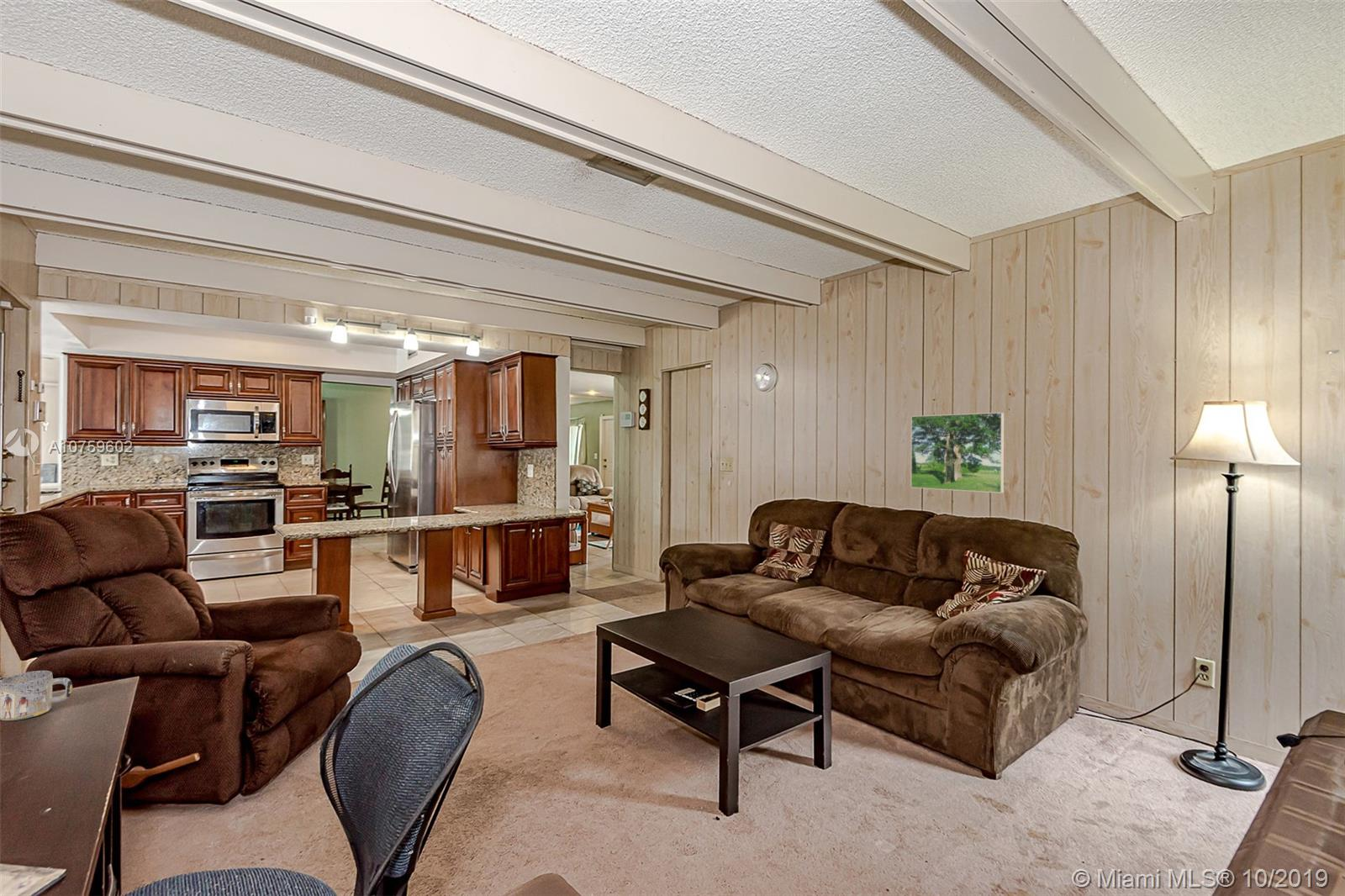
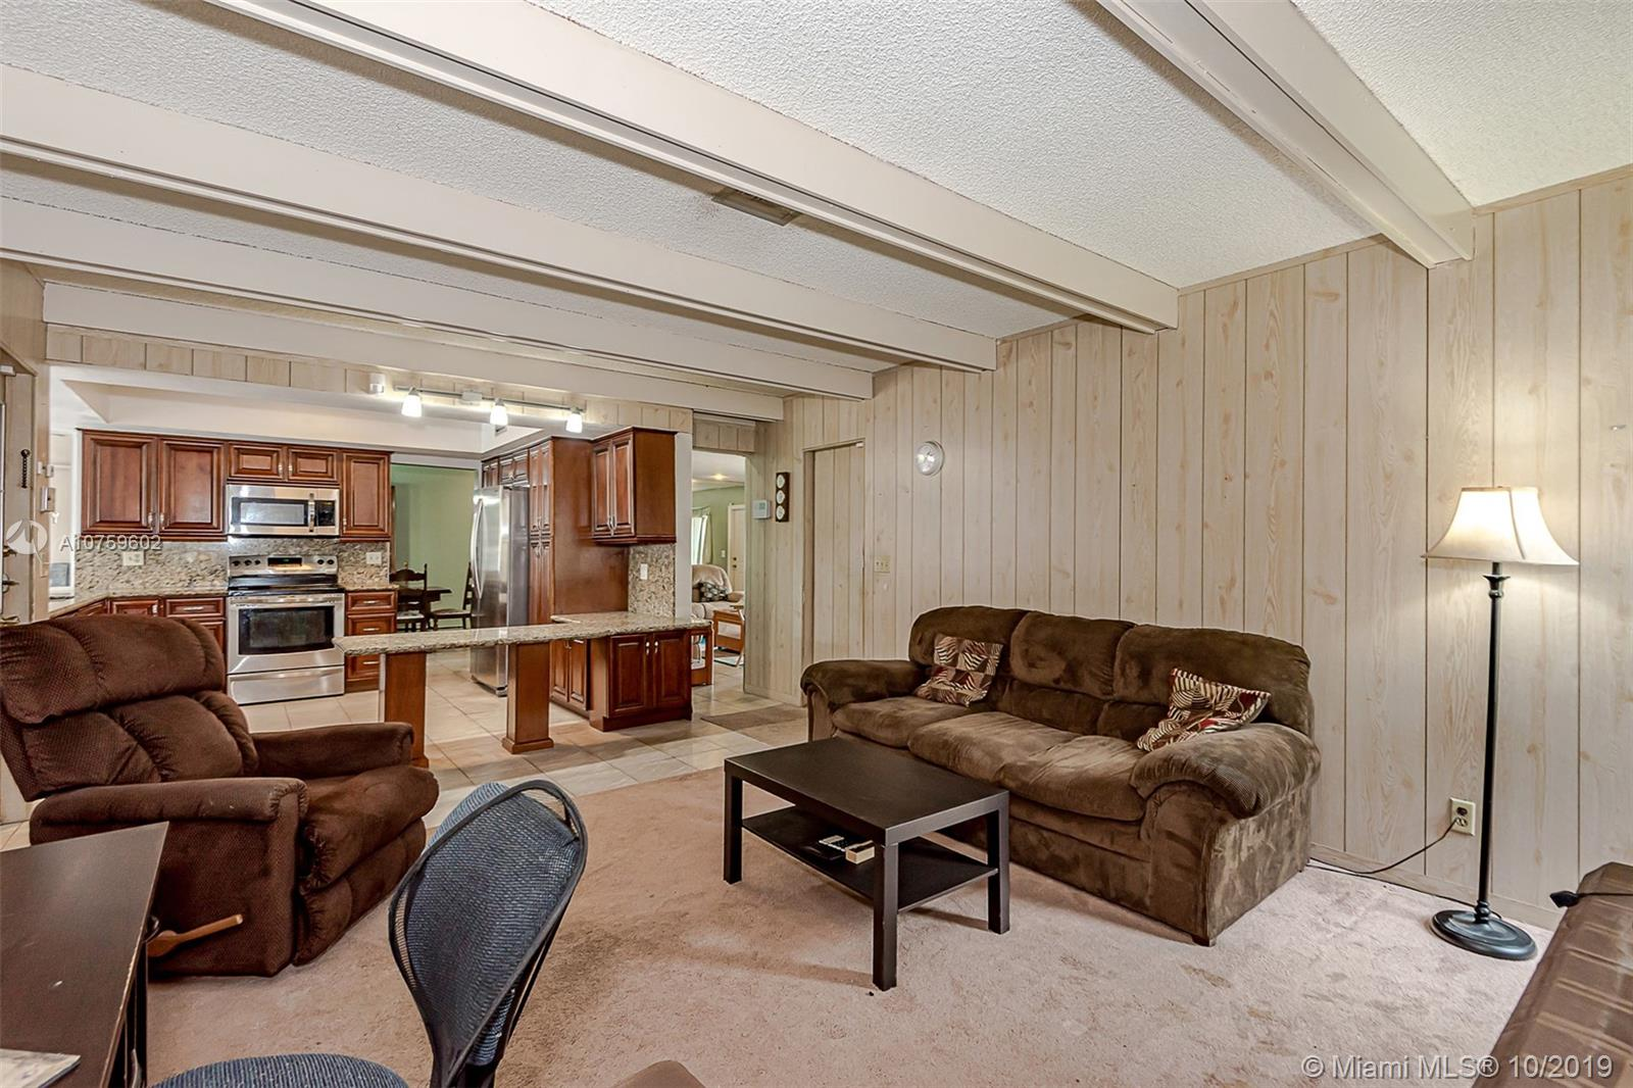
- mug [0,670,73,722]
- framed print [910,412,1005,494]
